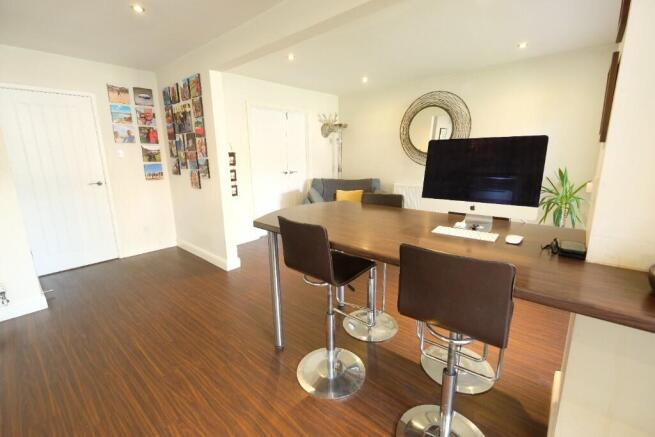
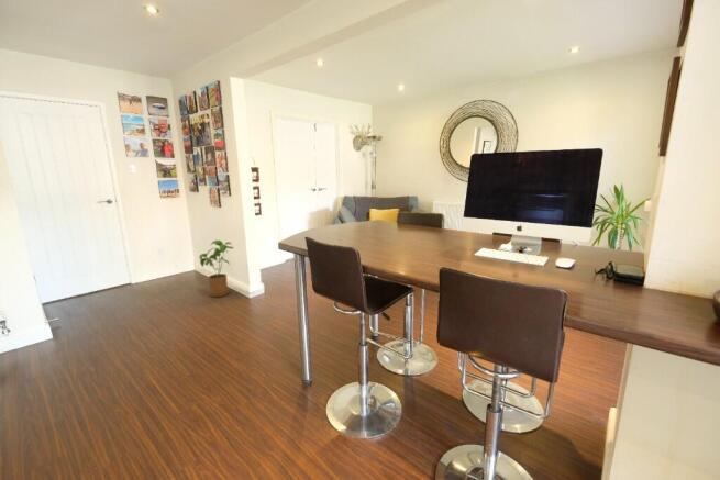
+ house plant [198,239,234,298]
